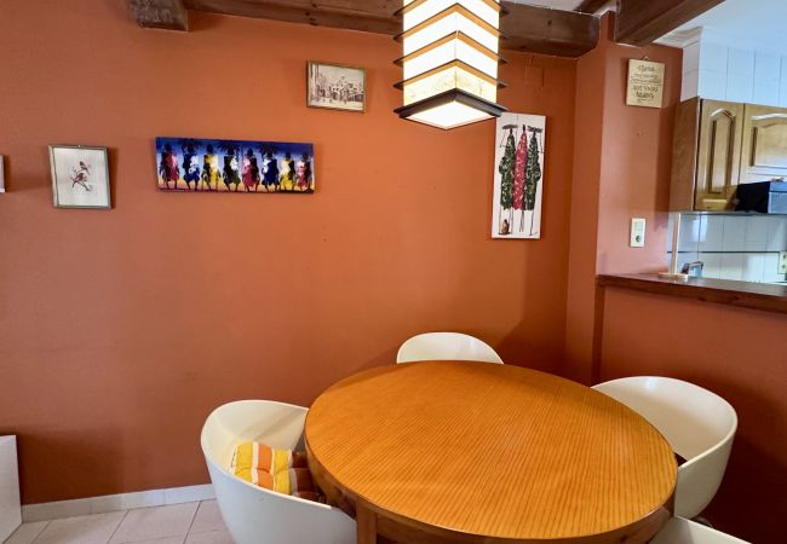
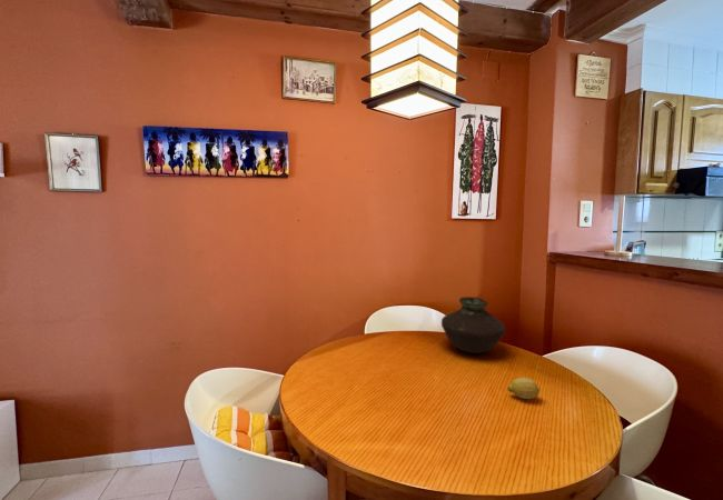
+ fruit [506,377,541,400]
+ vase [440,296,506,354]
